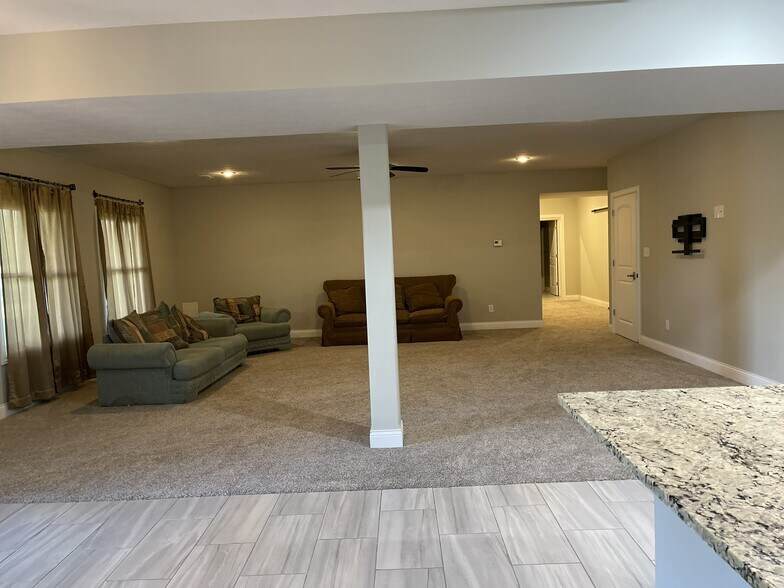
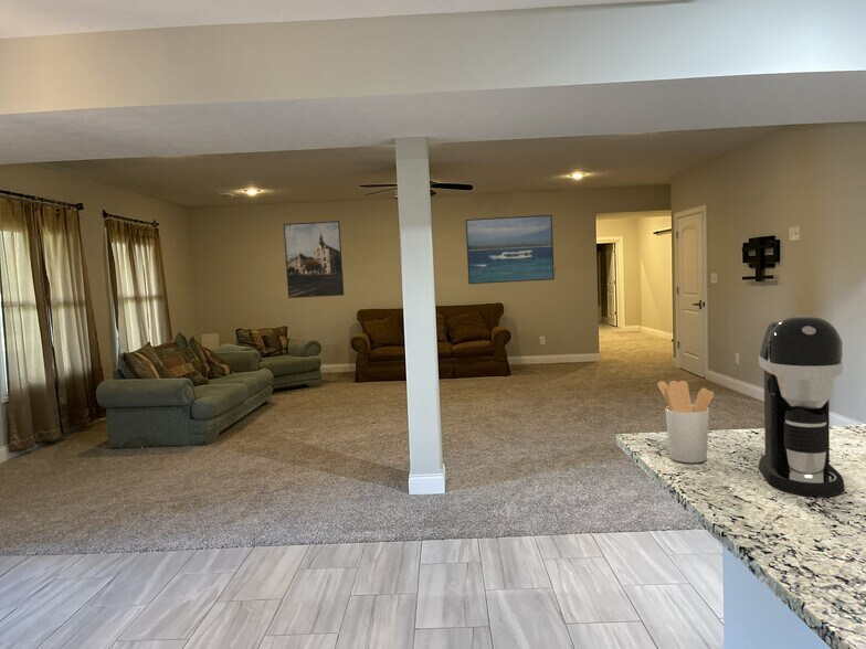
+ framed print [465,214,556,285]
+ utensil holder [656,380,715,464]
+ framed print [283,220,345,299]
+ coffee maker [758,315,846,497]
